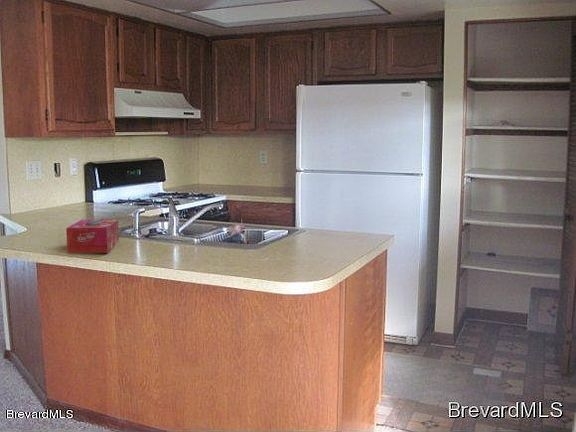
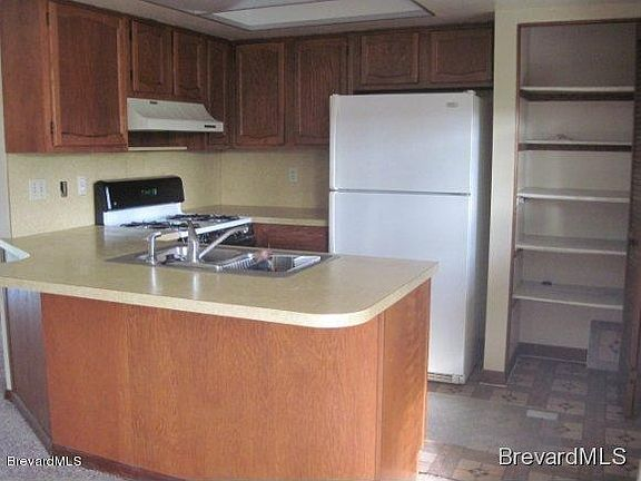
- tissue box [65,218,120,254]
